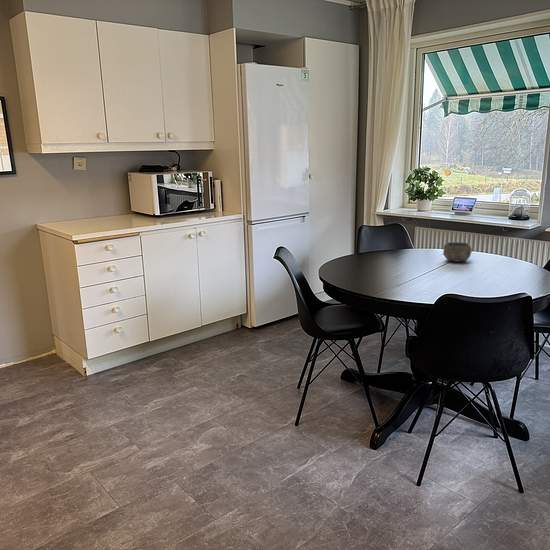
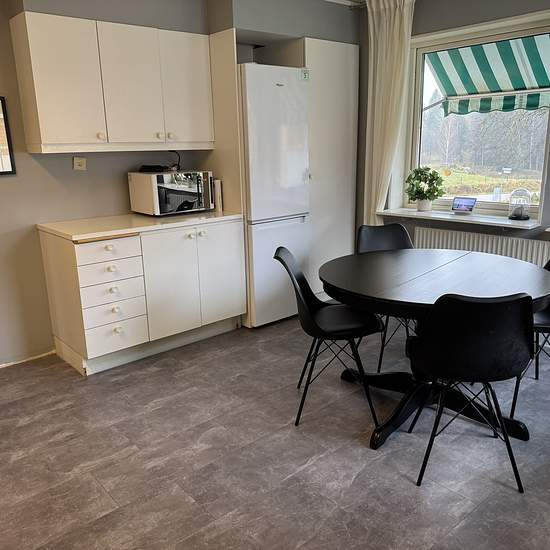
- bowl [442,241,473,263]
